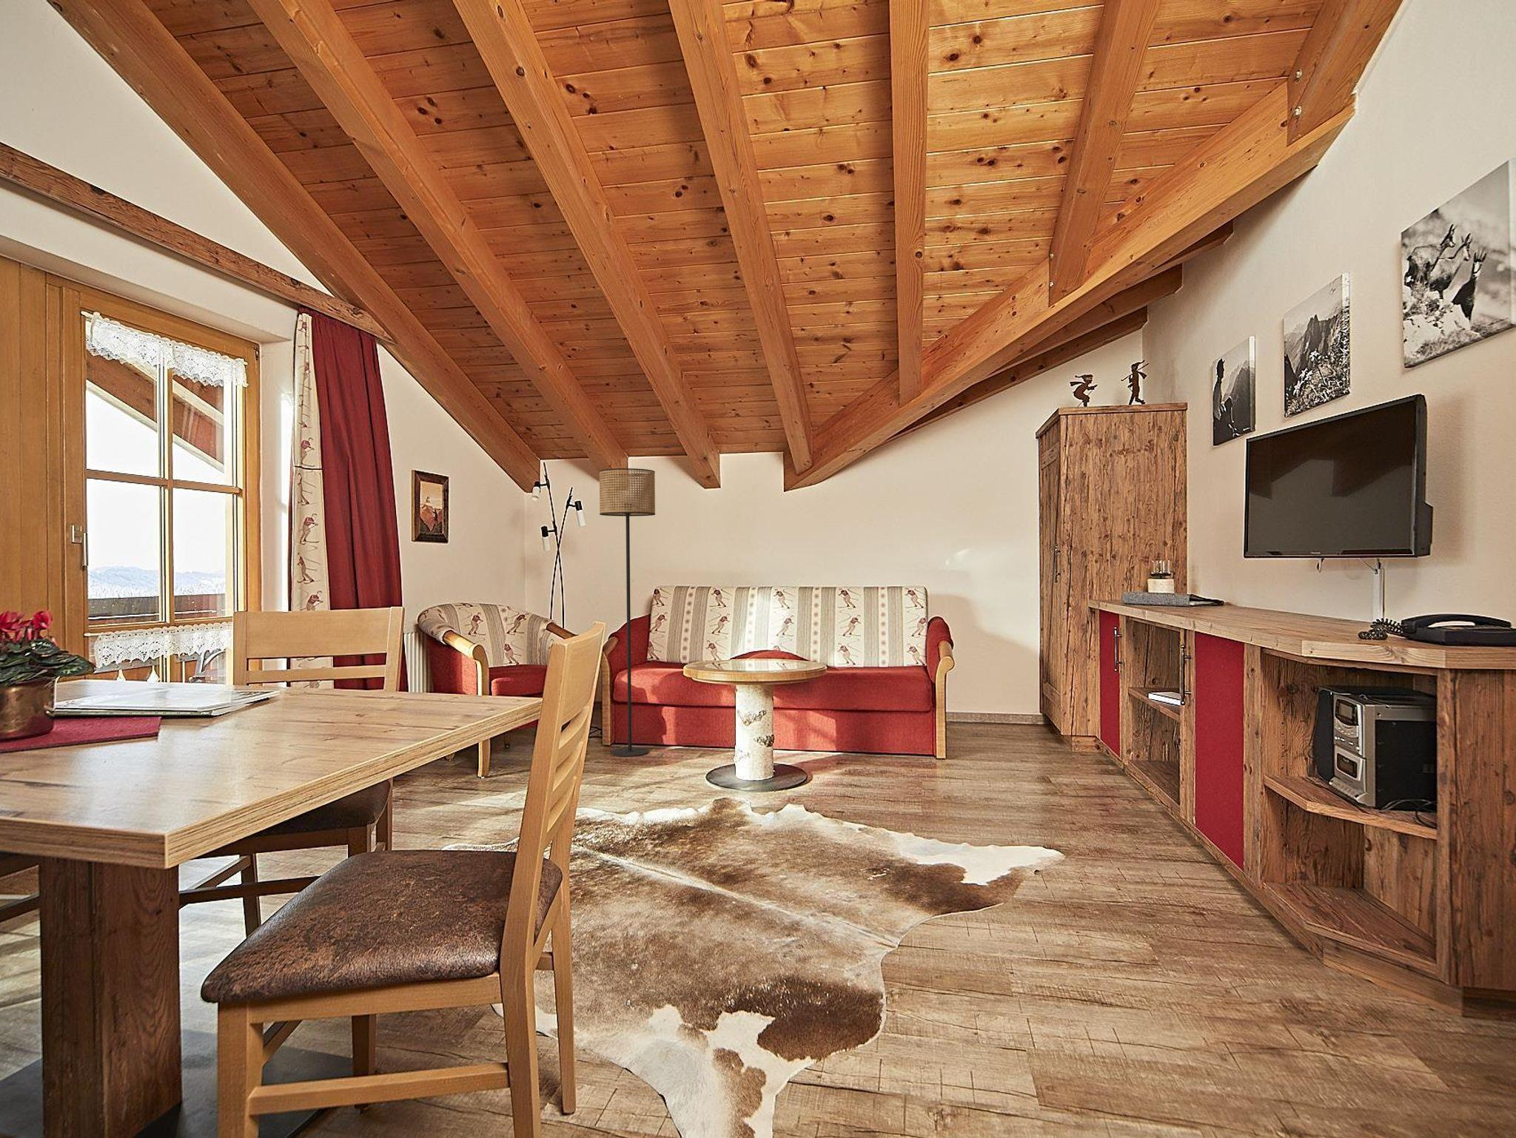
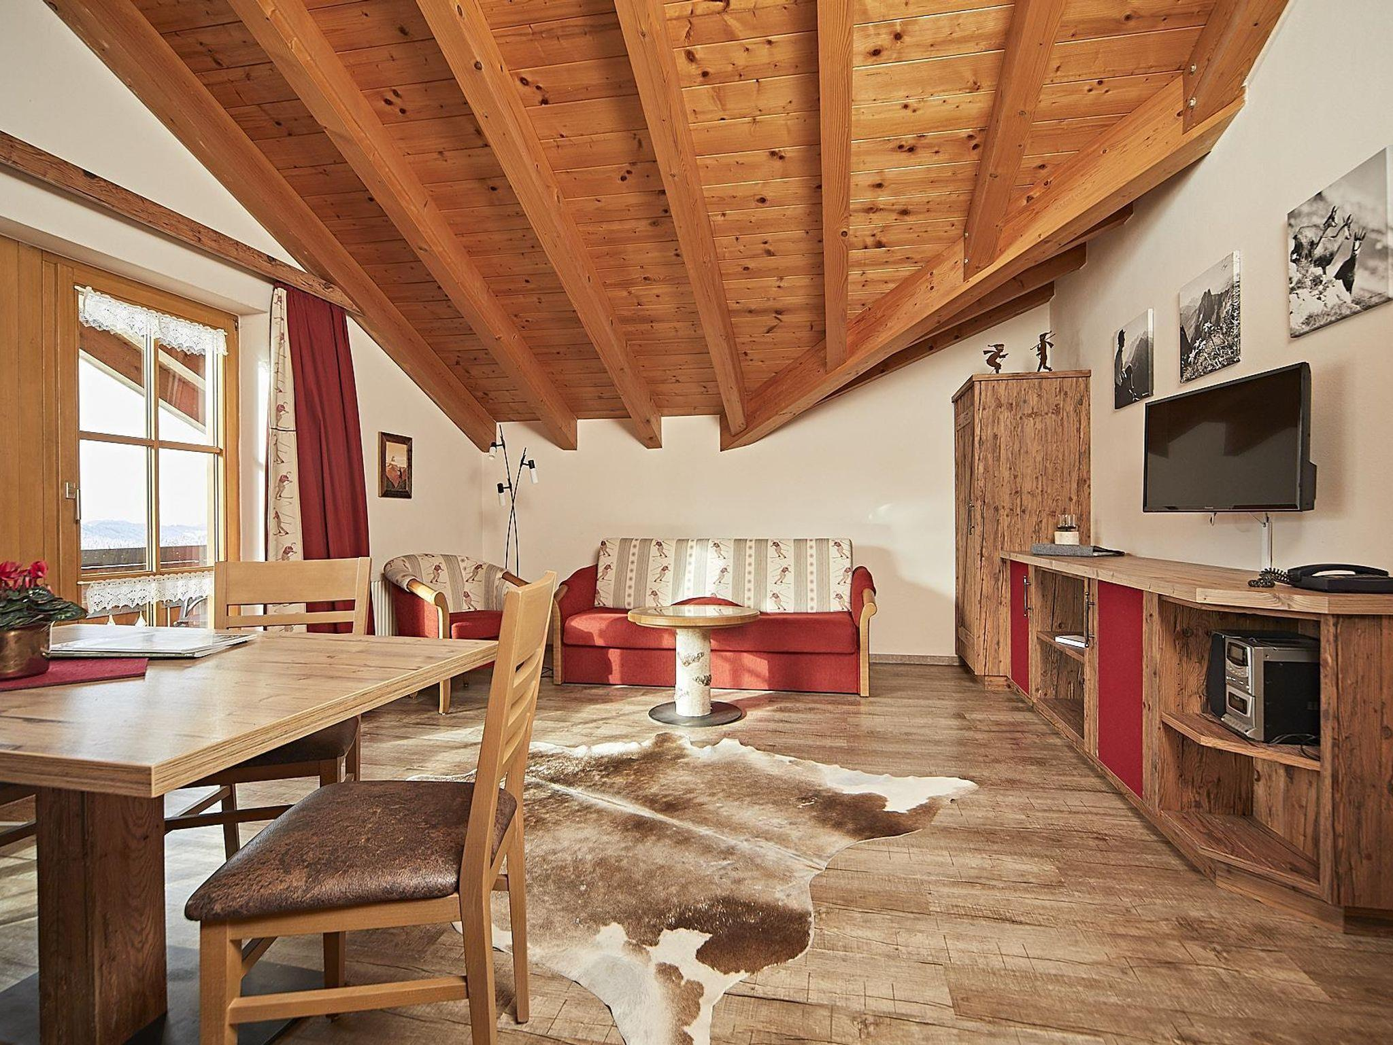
- floor lamp [599,467,656,758]
